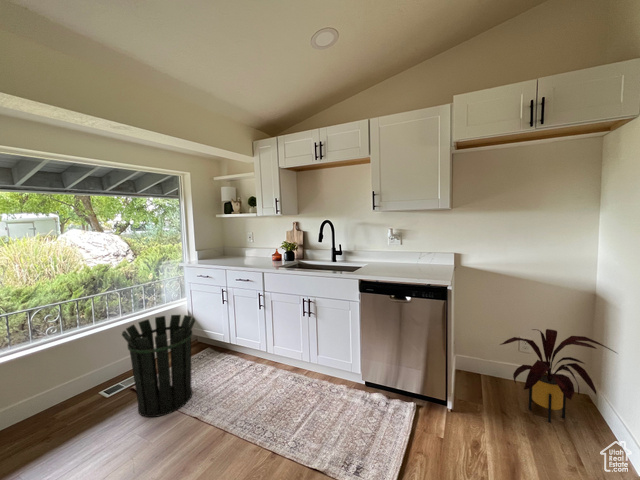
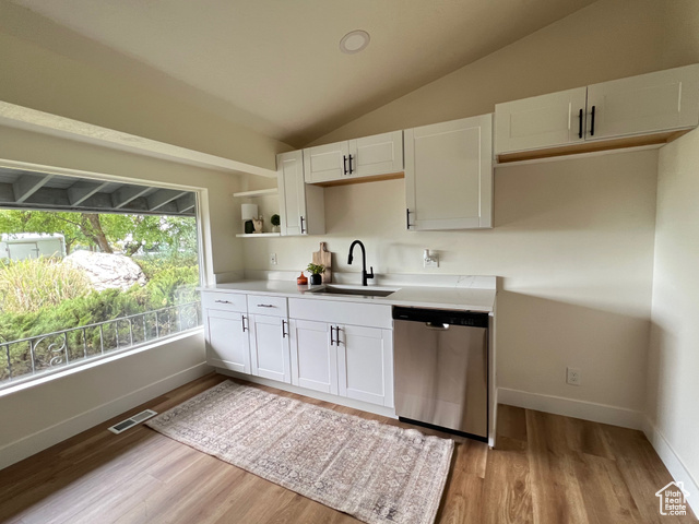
- house plant [499,328,619,424]
- waste bin [121,314,196,418]
